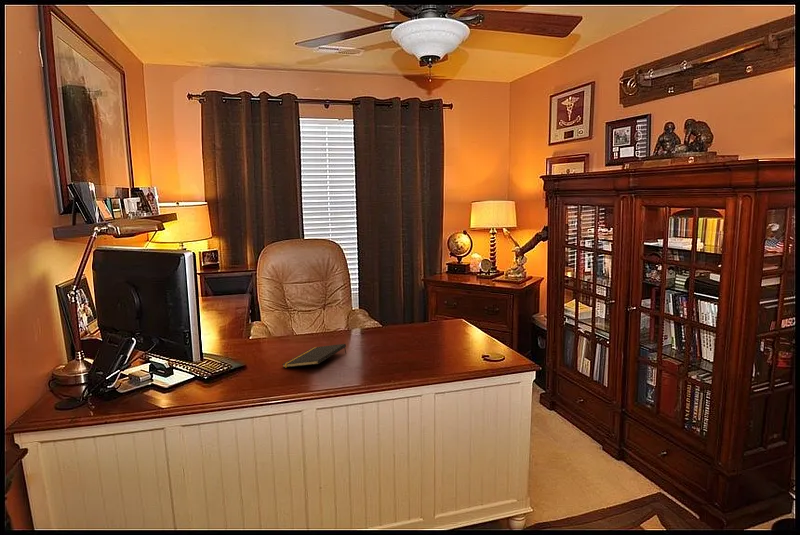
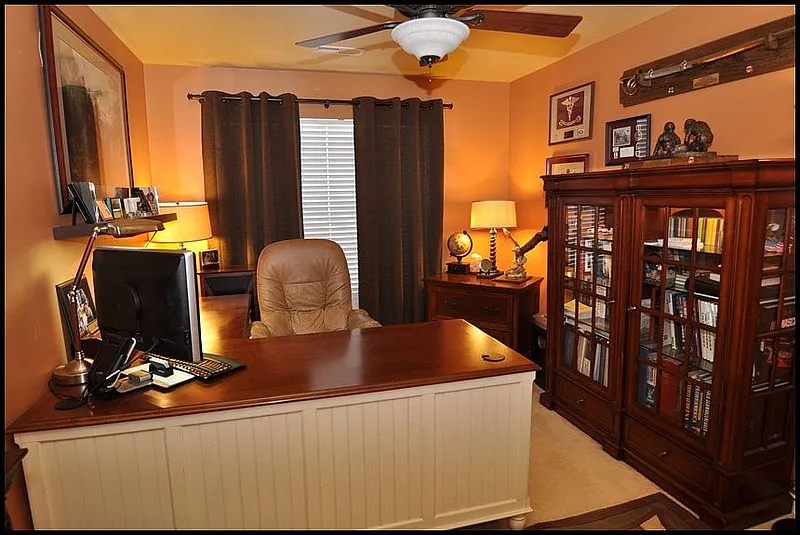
- notepad [281,343,347,369]
